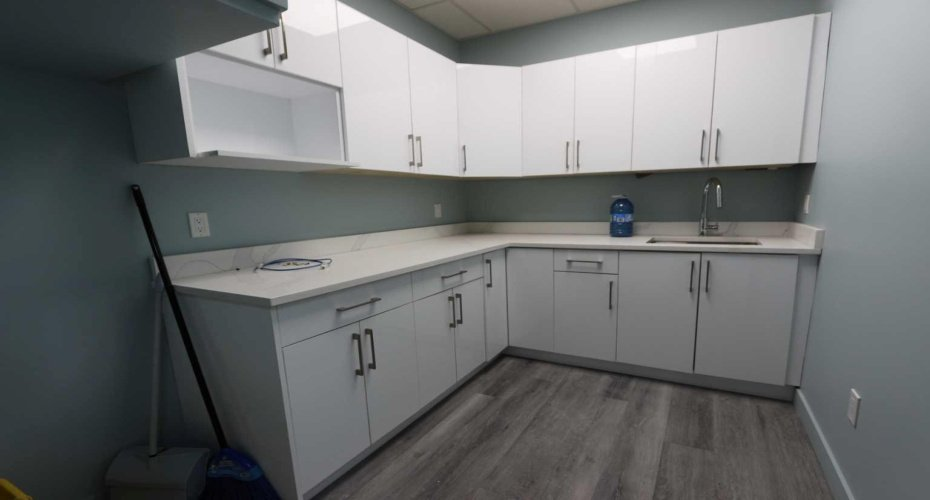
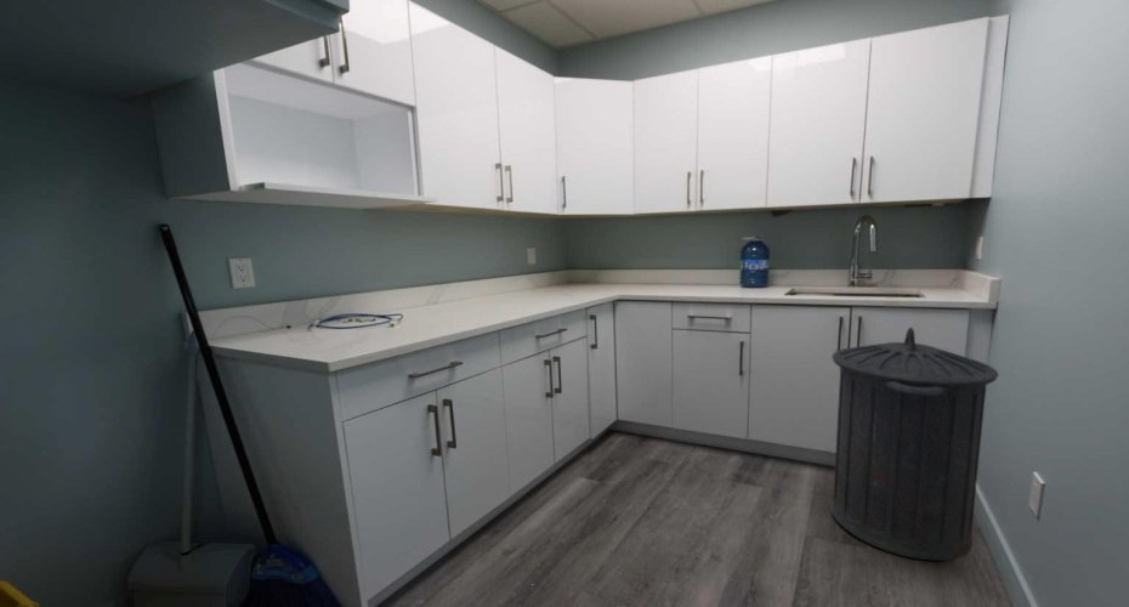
+ trash can [829,327,1000,561]
